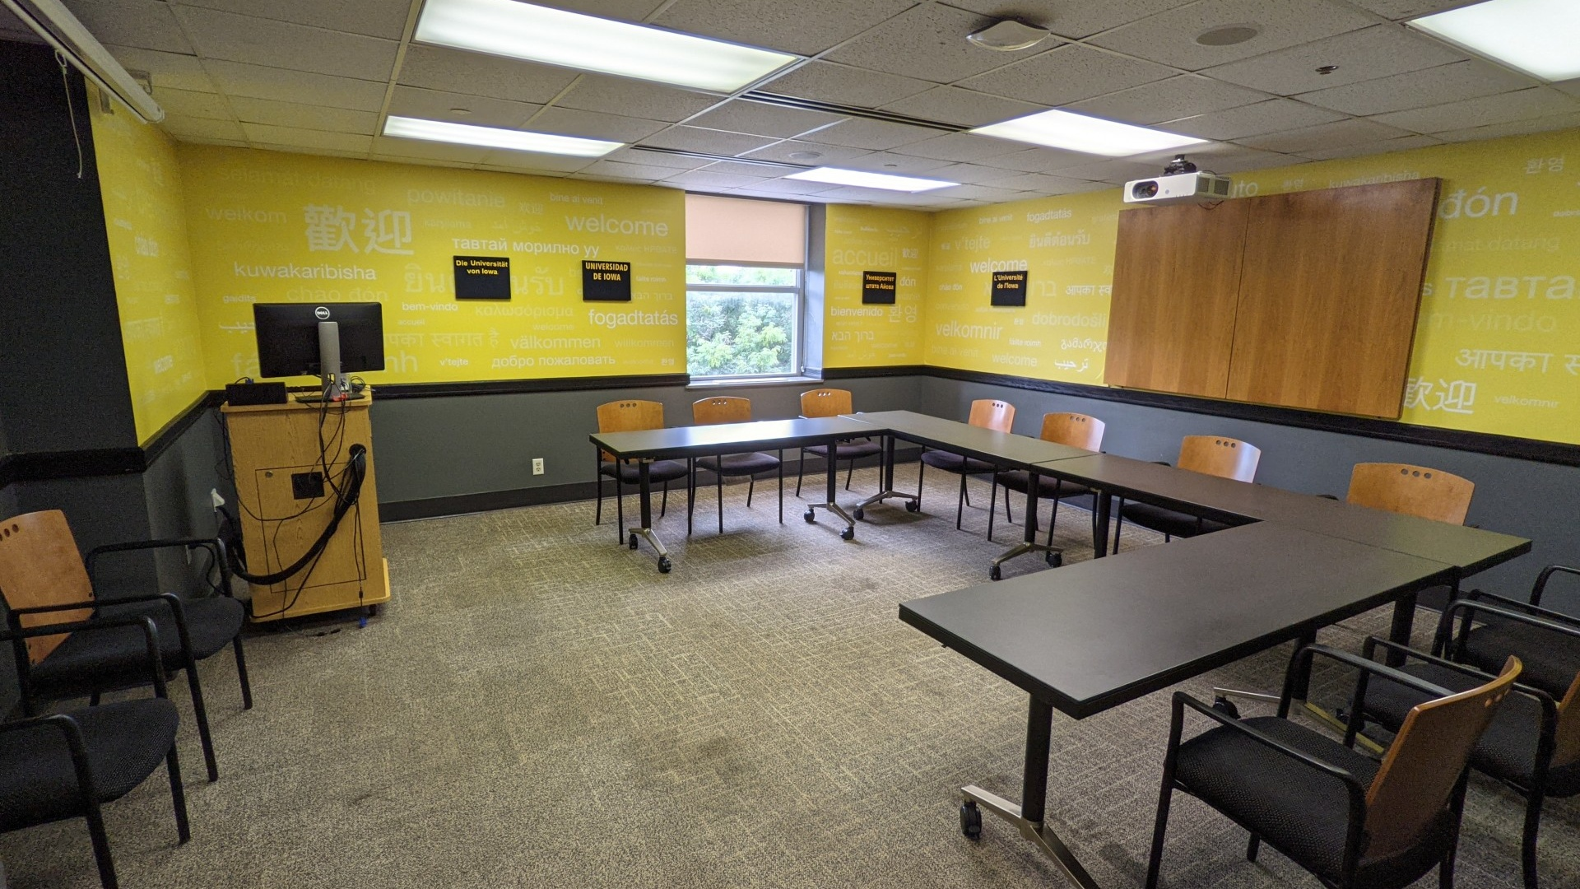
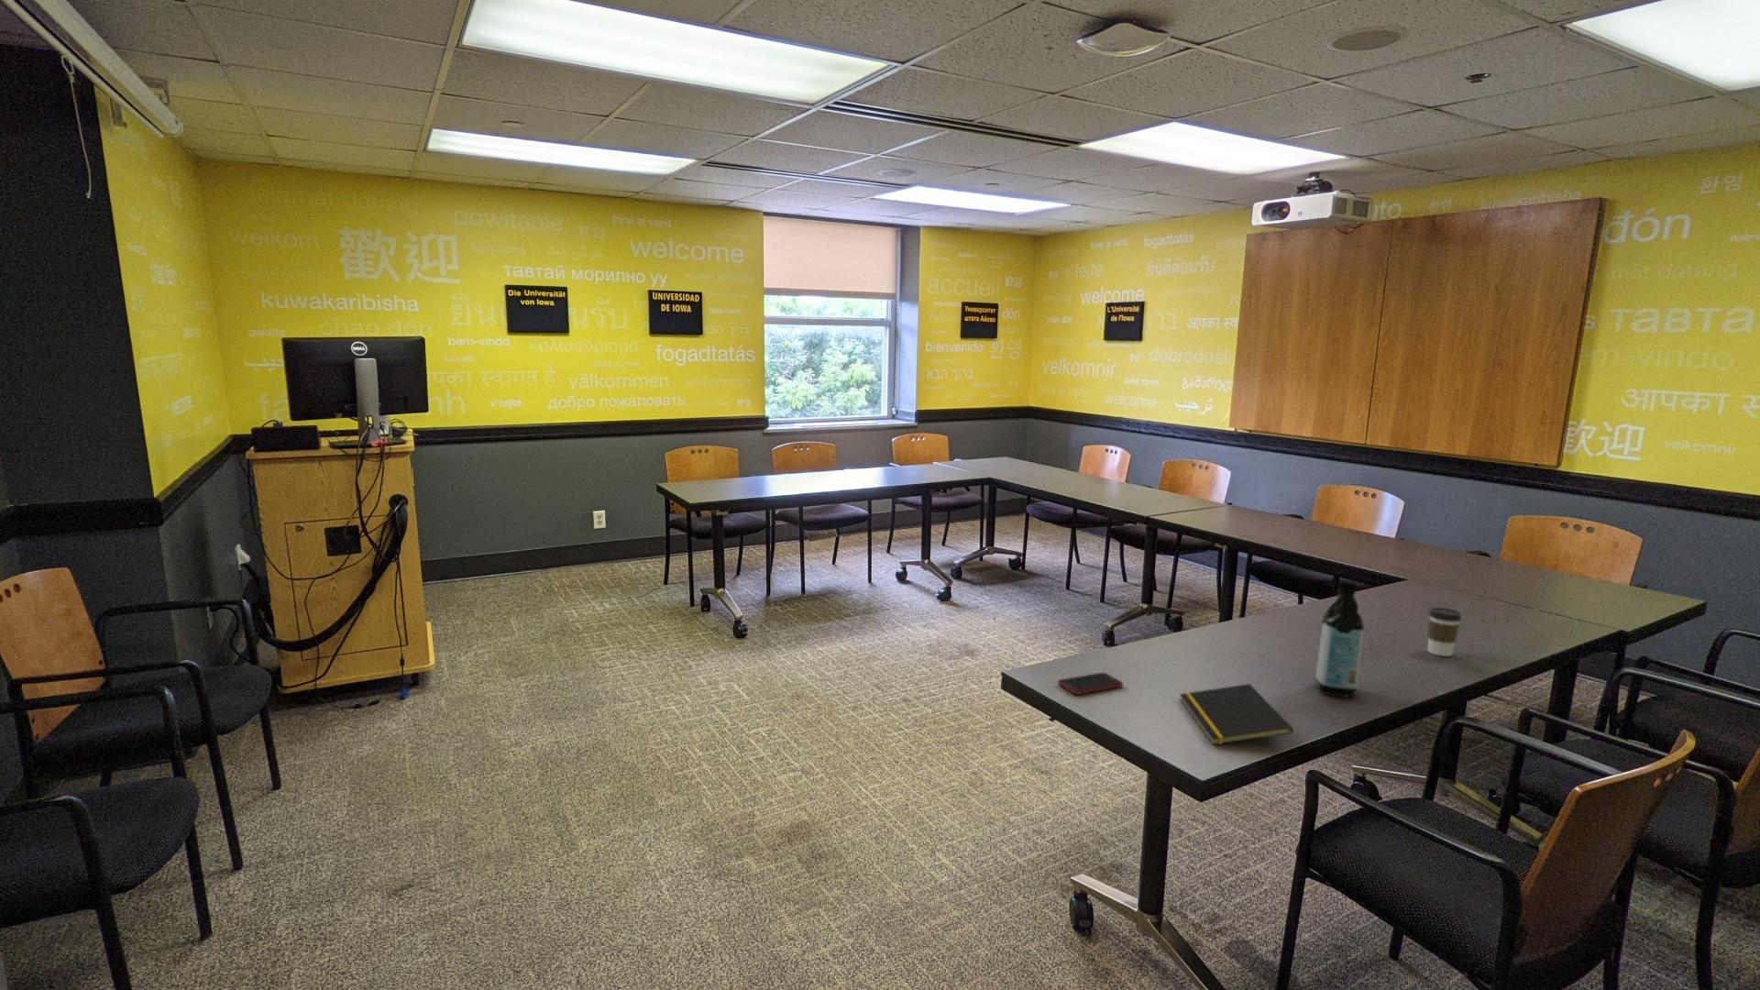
+ cell phone [1056,672,1124,696]
+ coffee cup [1428,607,1463,658]
+ water bottle [1314,579,1365,697]
+ notepad [1179,683,1295,746]
